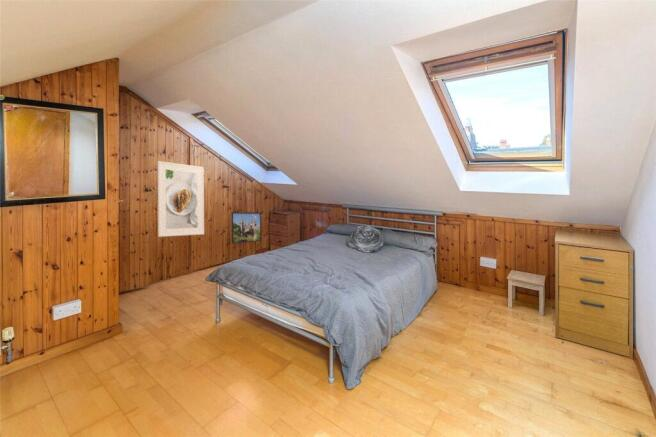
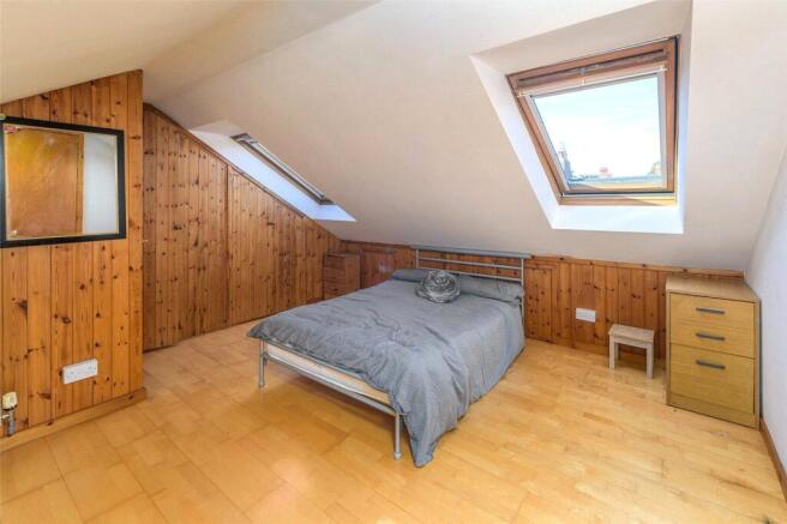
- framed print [156,160,205,238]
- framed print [231,212,262,245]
